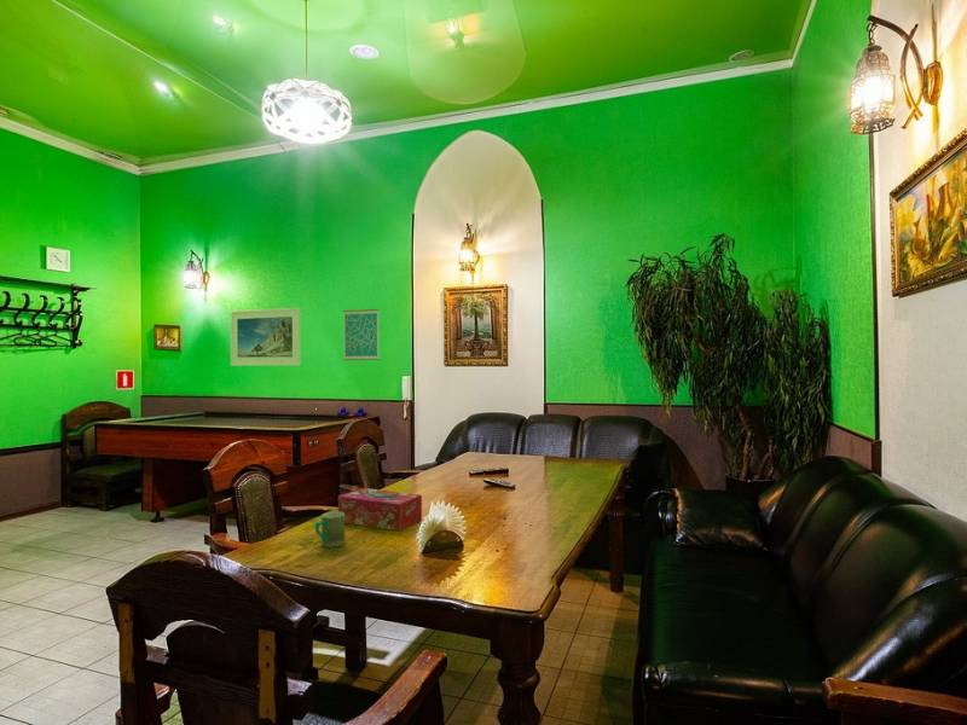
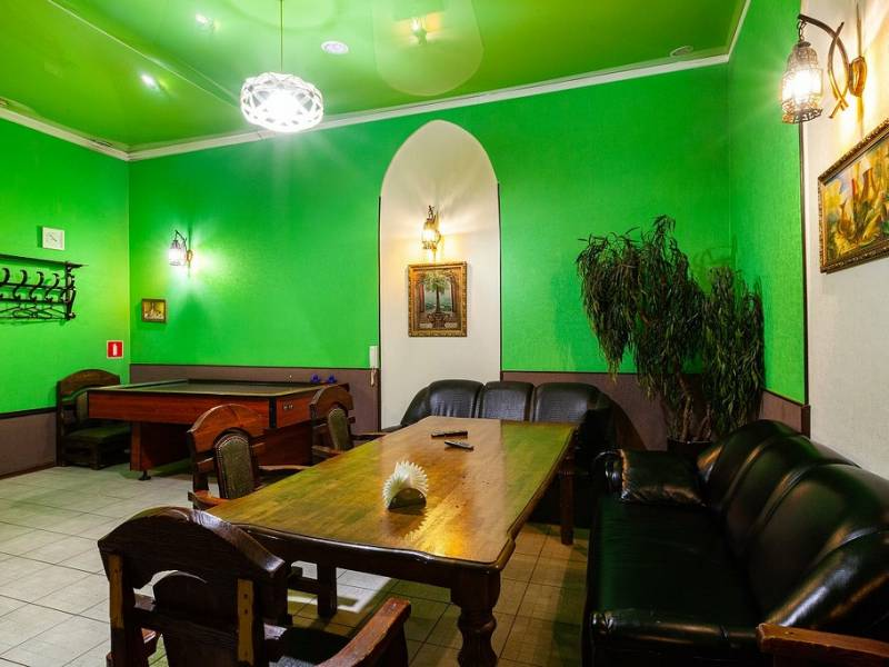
- mug [314,510,346,549]
- wall art [342,308,380,361]
- tissue box [337,487,423,532]
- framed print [230,307,302,367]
